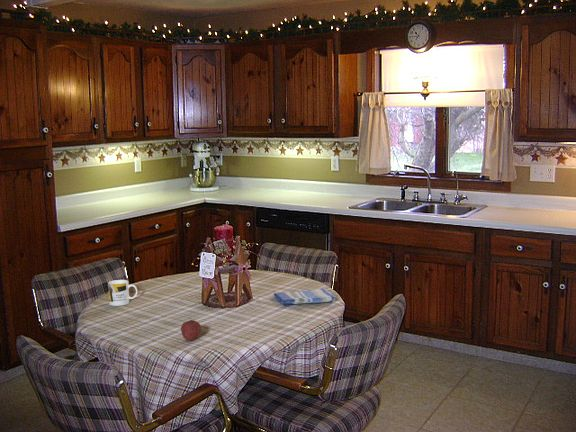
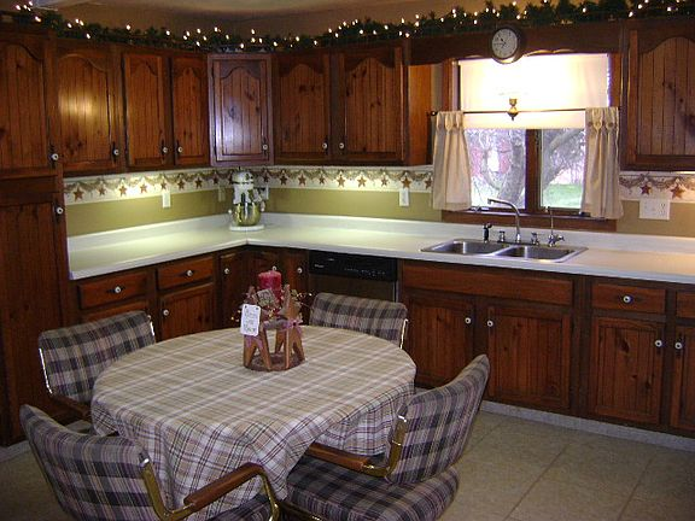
- mug [107,279,138,307]
- dish towel [273,287,337,306]
- fruit [180,319,202,342]
